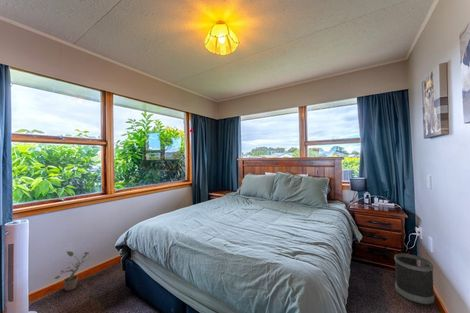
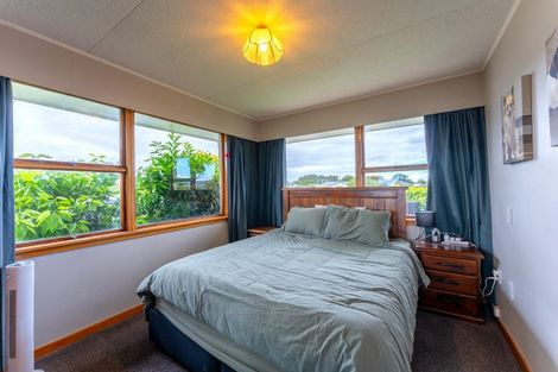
- wastebasket [393,253,435,306]
- potted plant [54,250,91,292]
